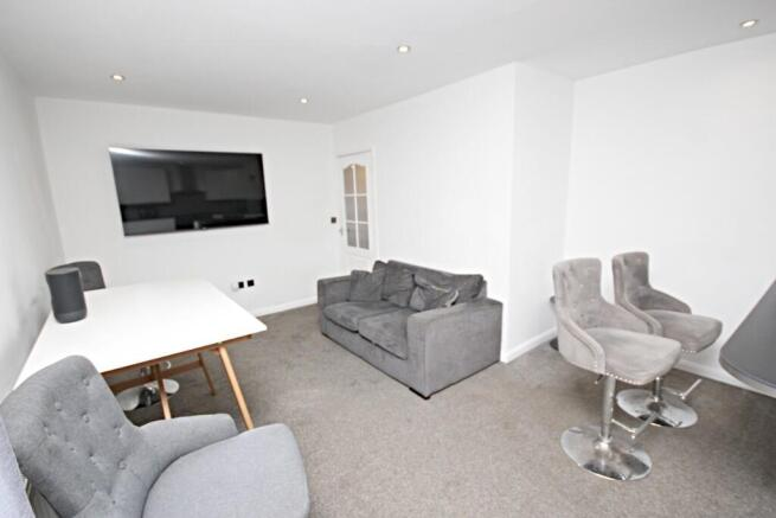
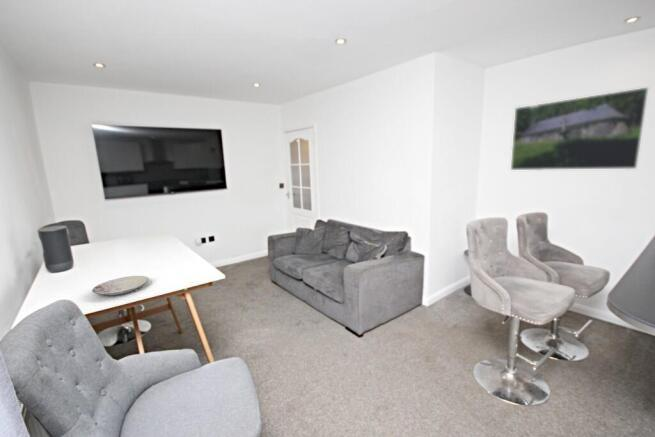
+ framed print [510,86,649,171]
+ plate [91,275,149,296]
